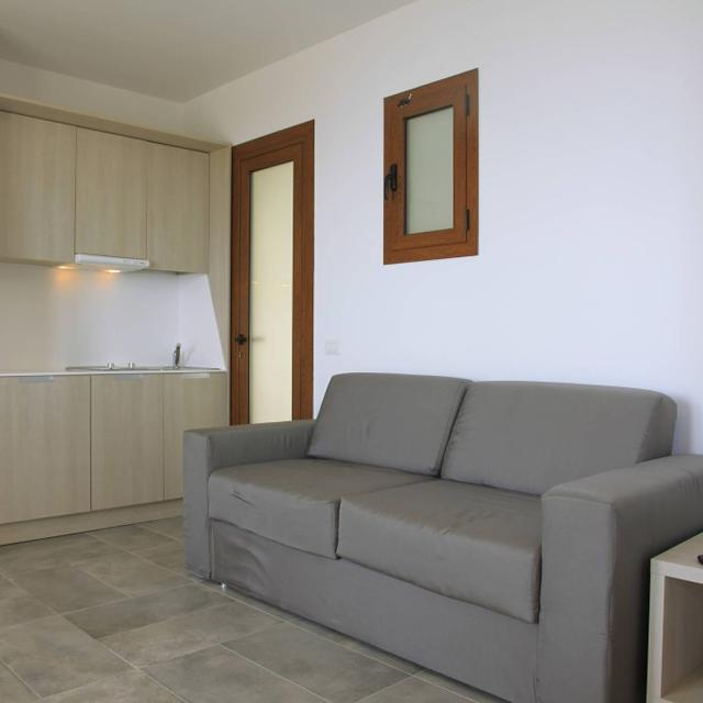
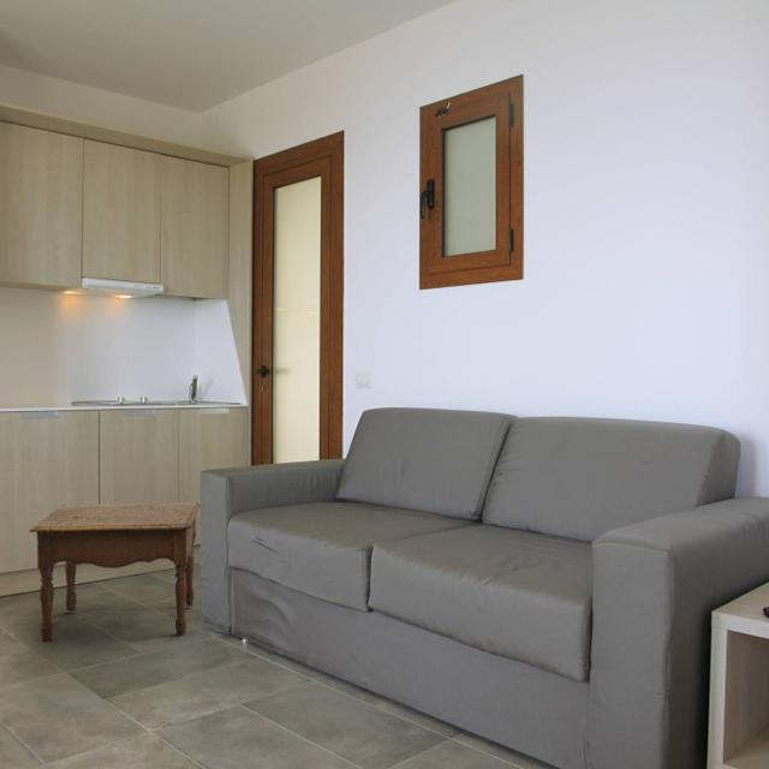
+ side table [29,501,202,644]
